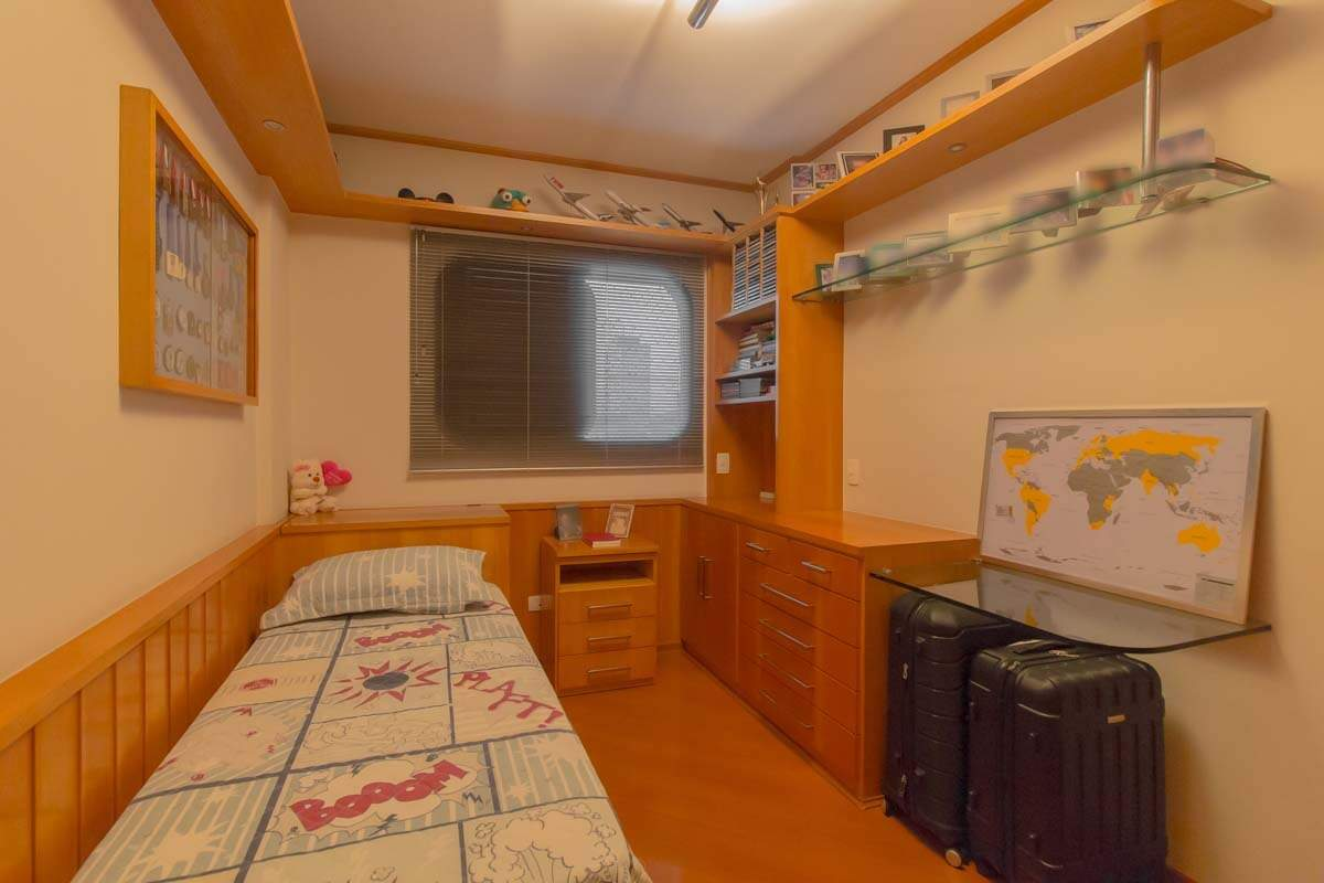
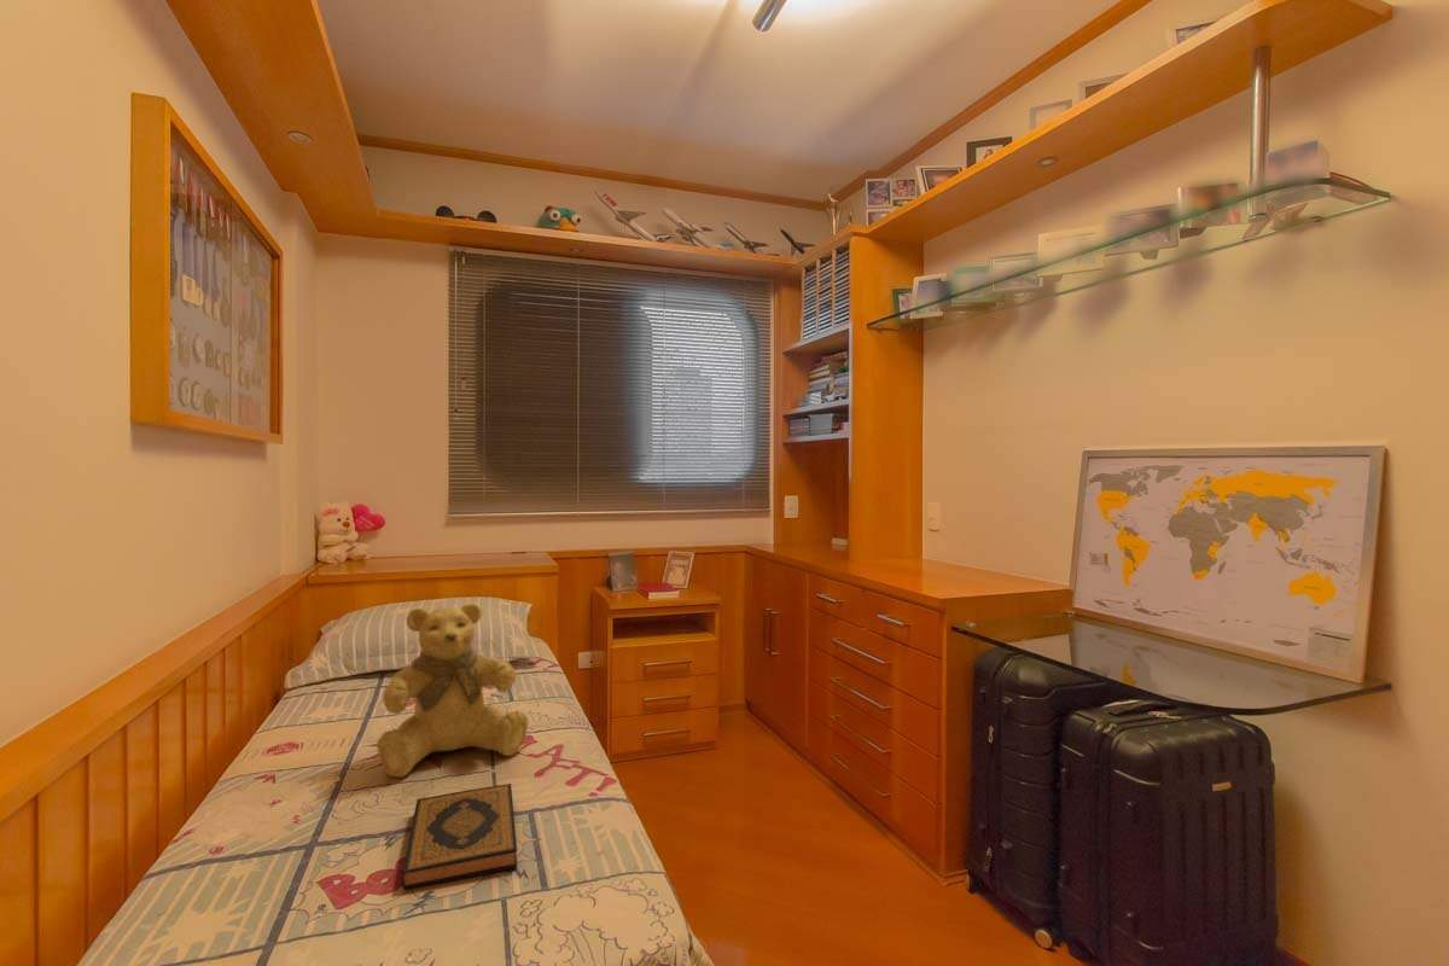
+ hardback book [401,782,518,890]
+ teddy bear [376,601,529,779]
